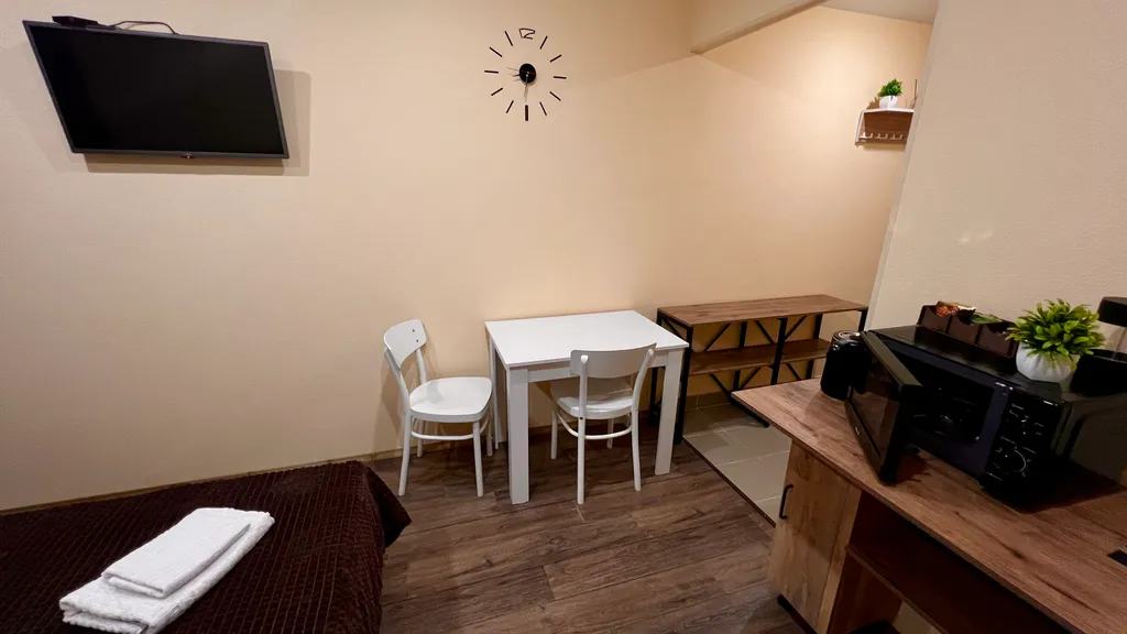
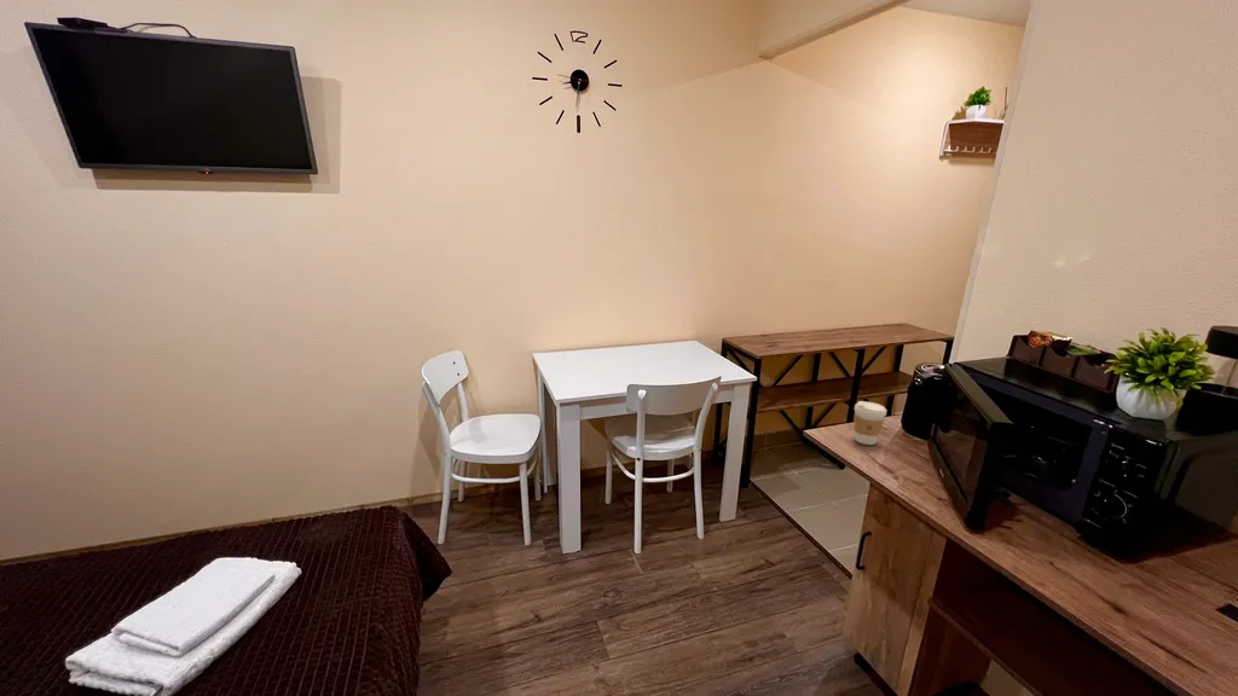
+ coffee cup [852,400,887,446]
